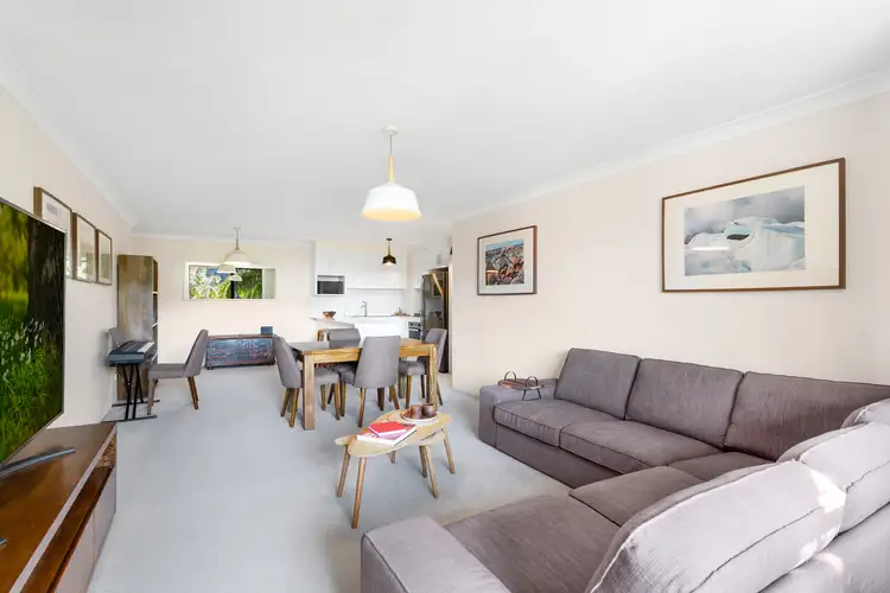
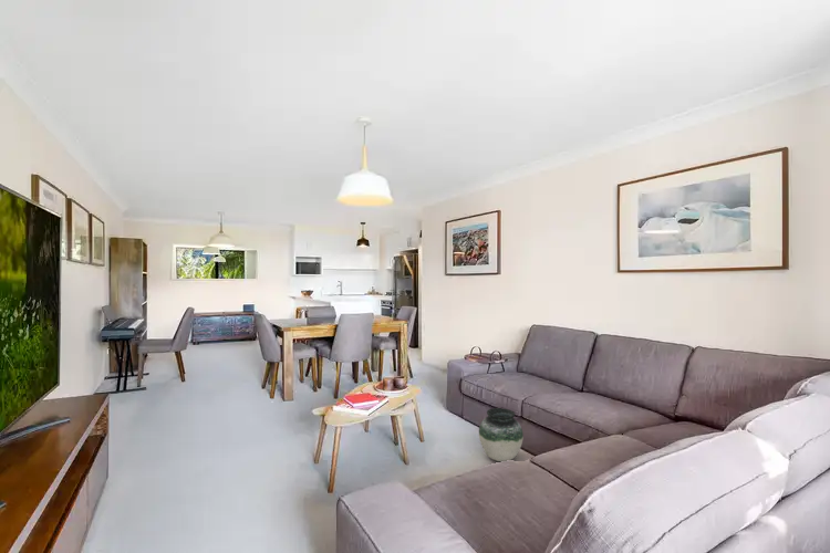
+ vase [478,407,525,462]
